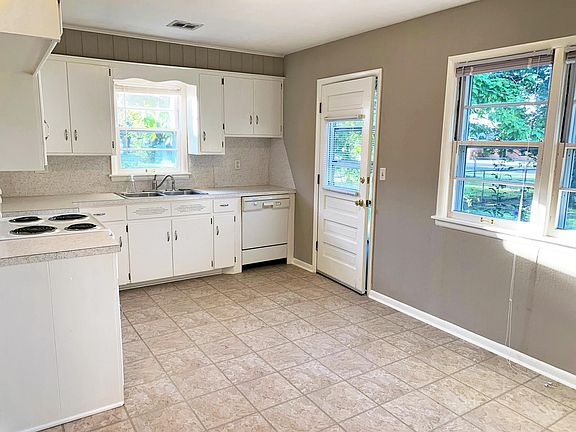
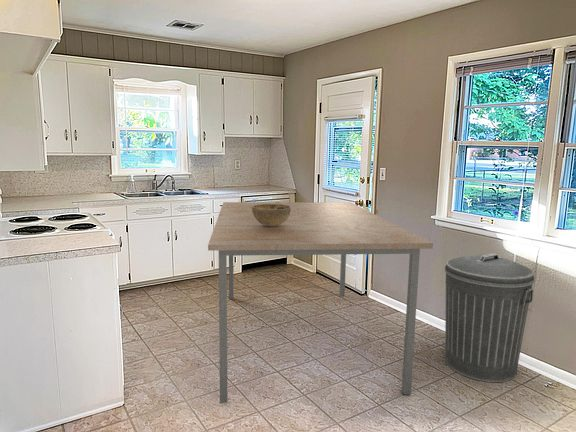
+ dining table [207,201,434,404]
+ trash can [444,253,535,383]
+ decorative bowl [252,204,291,226]
